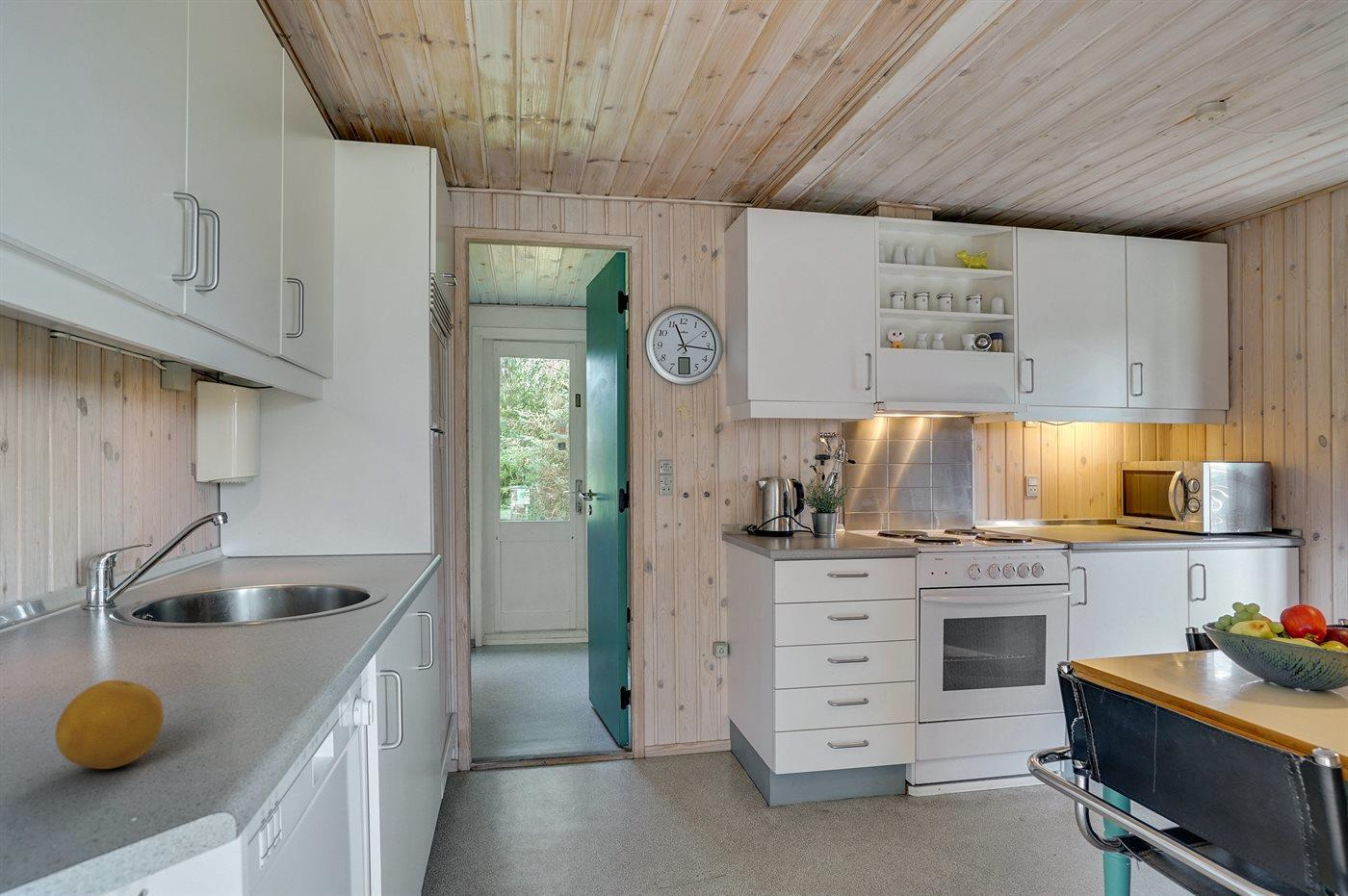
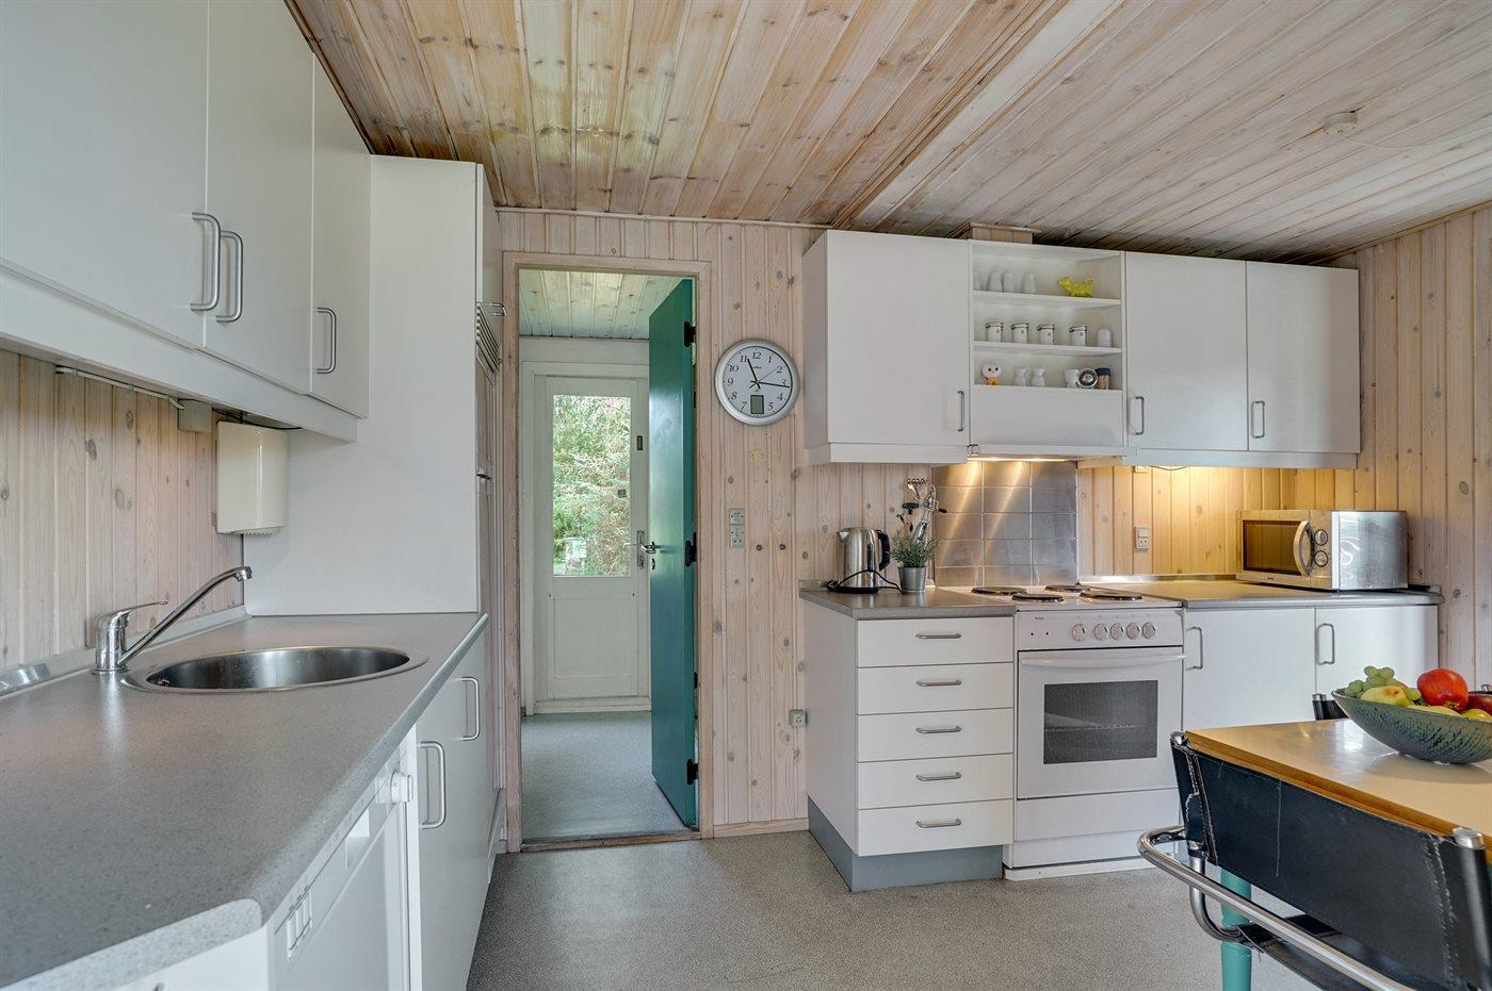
- fruit [55,679,165,770]
